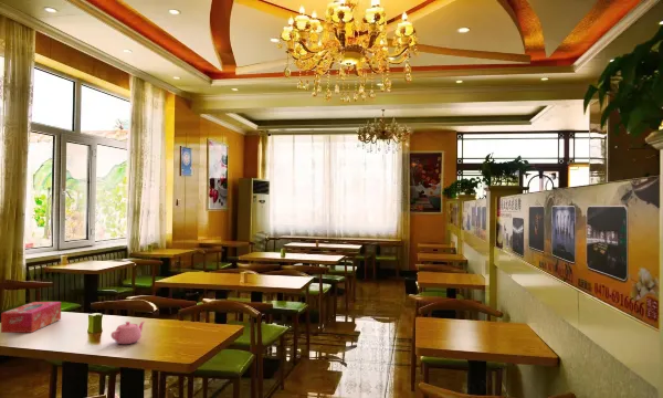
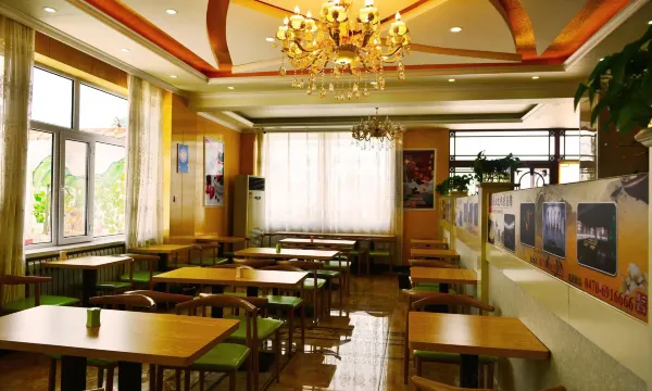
- teapot [110,321,146,345]
- tissue box [0,301,62,334]
